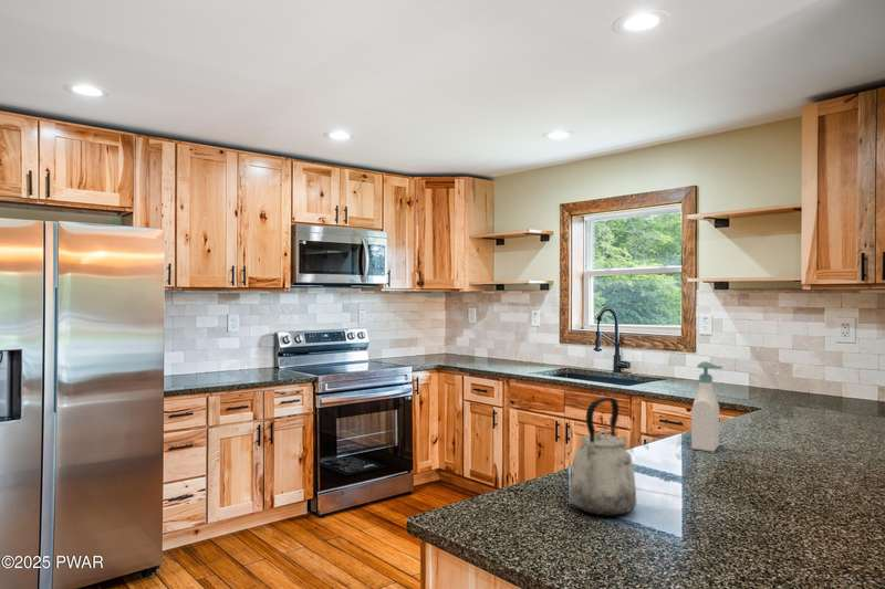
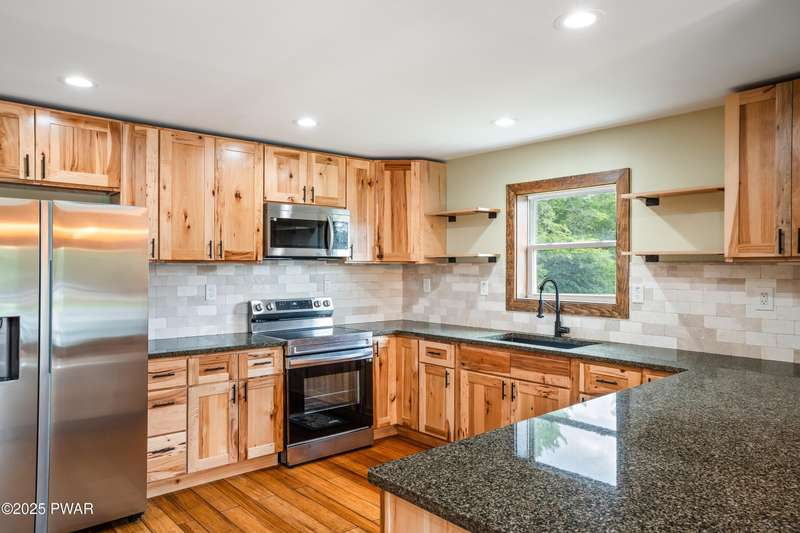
- soap bottle [690,360,725,453]
- kettle [569,396,637,517]
